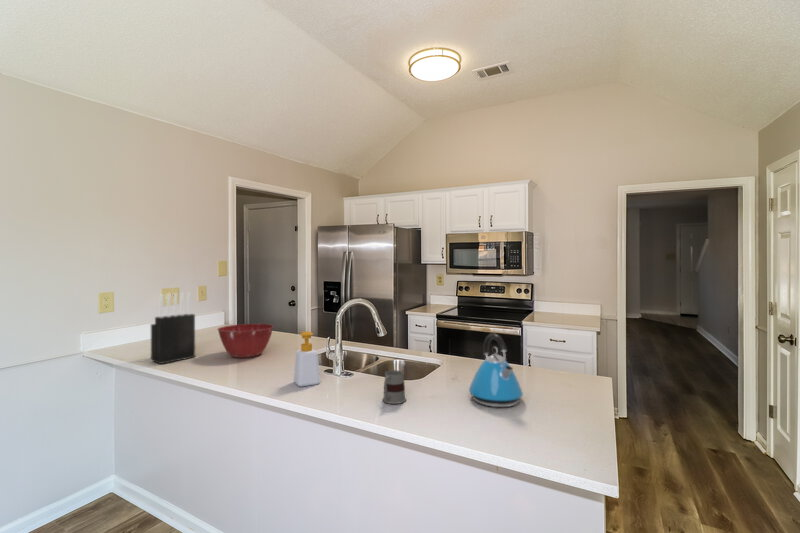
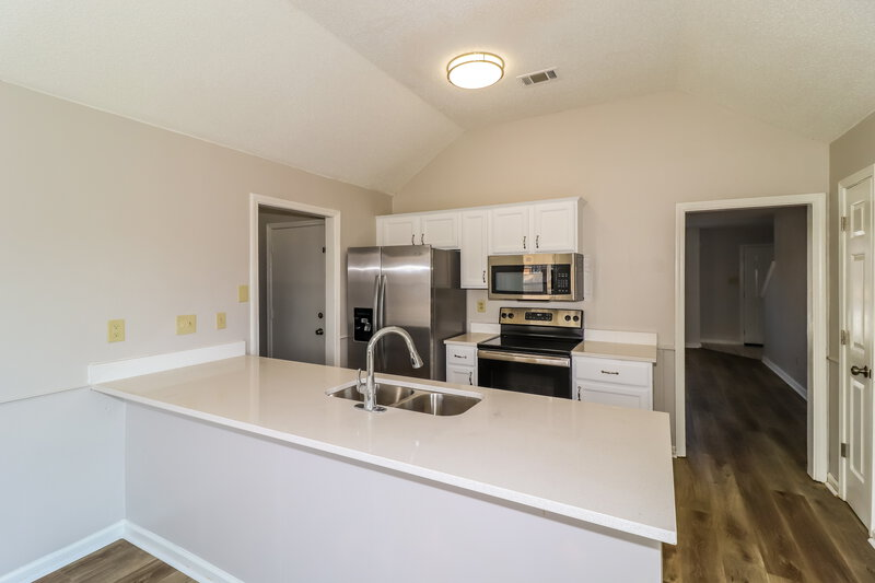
- knife block [150,292,196,365]
- soap bottle [293,330,321,388]
- mug [381,369,407,405]
- kettle [468,332,524,408]
- mixing bowl [216,323,275,359]
